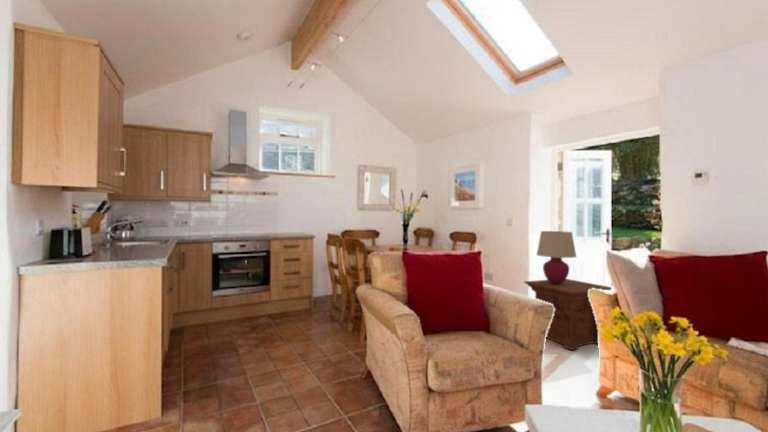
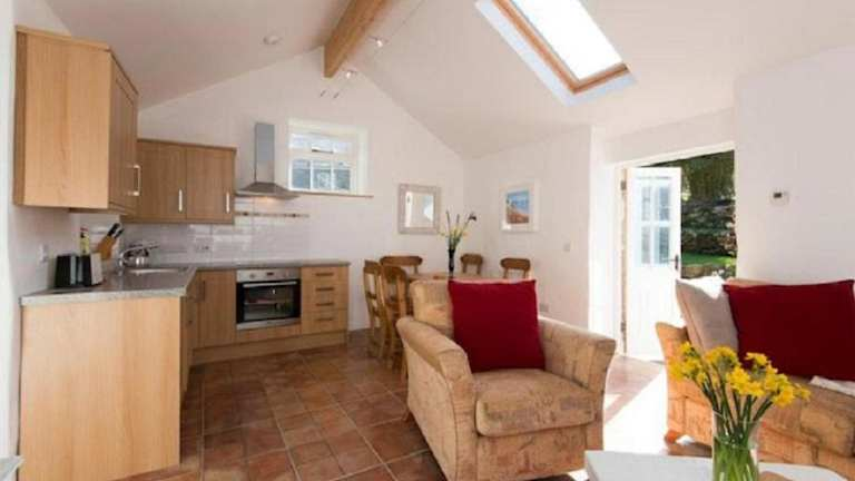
- side table [523,278,612,351]
- table lamp [535,230,578,284]
